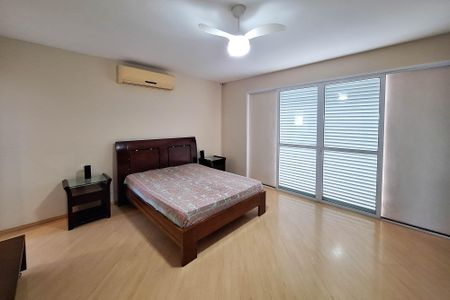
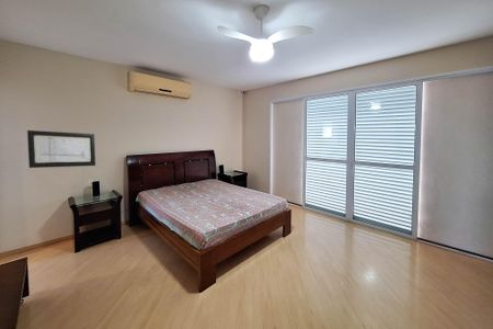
+ wall art [26,129,96,169]
